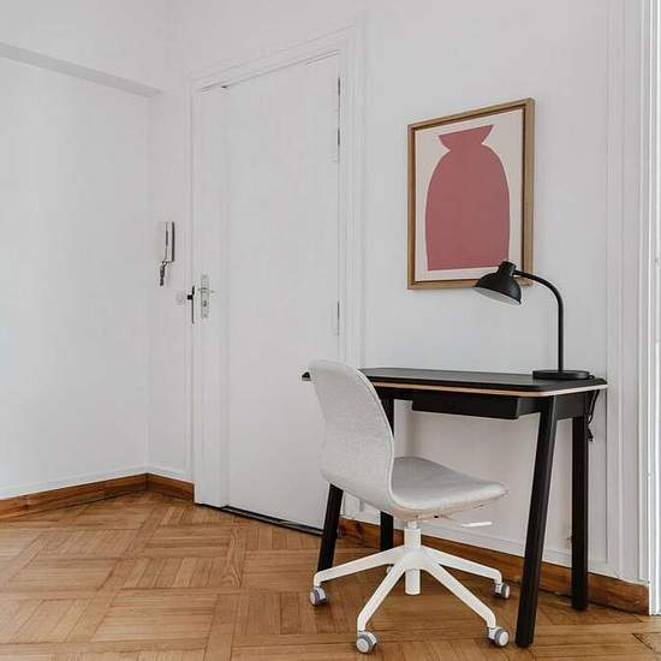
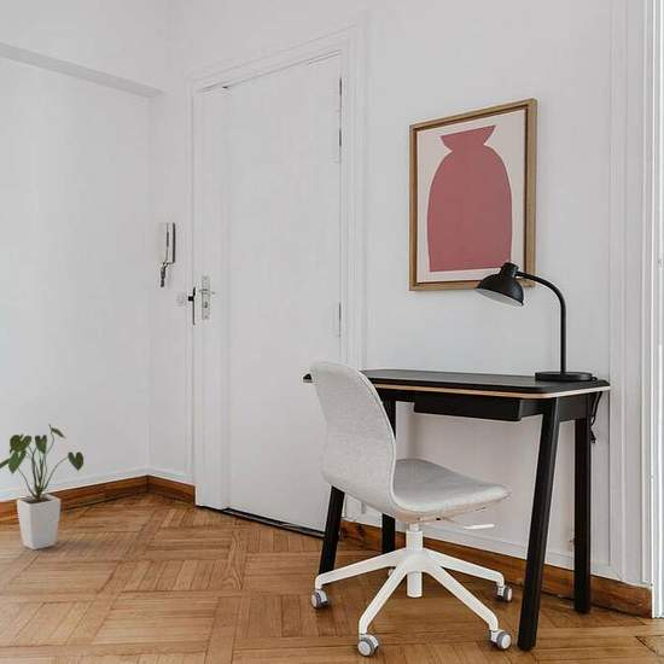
+ house plant [0,423,85,551]
